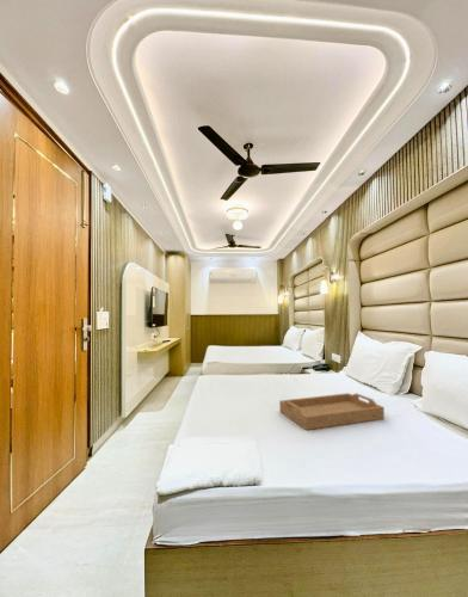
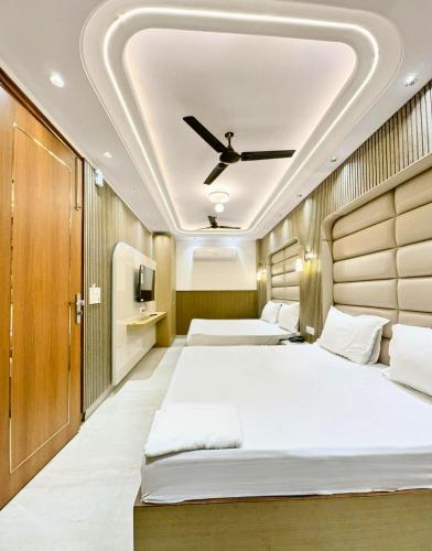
- serving tray [278,392,386,431]
